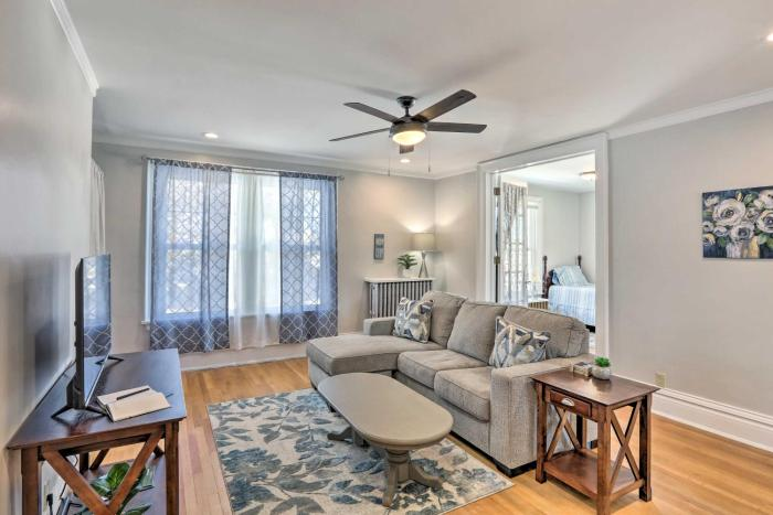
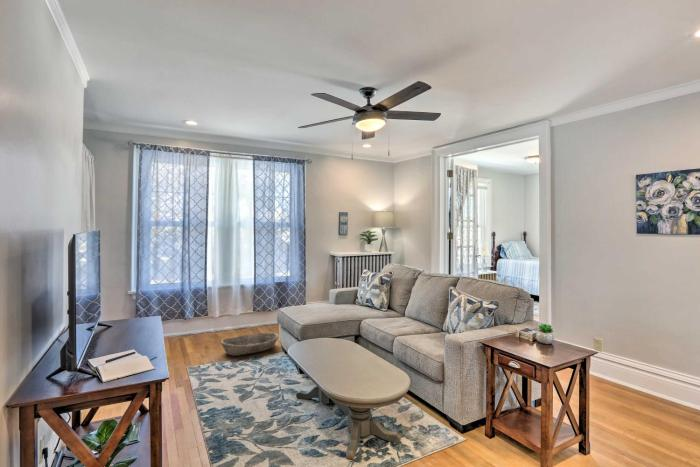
+ basket [220,331,279,357]
